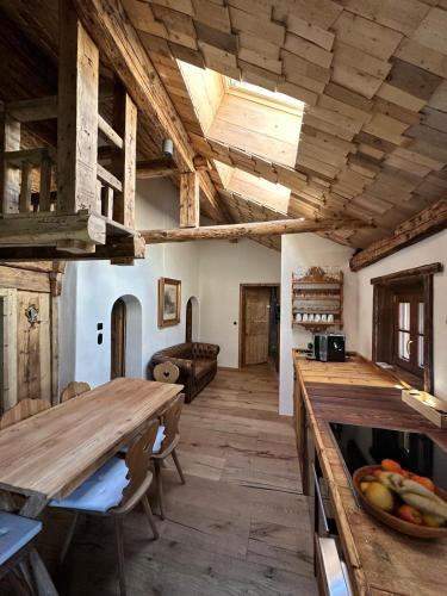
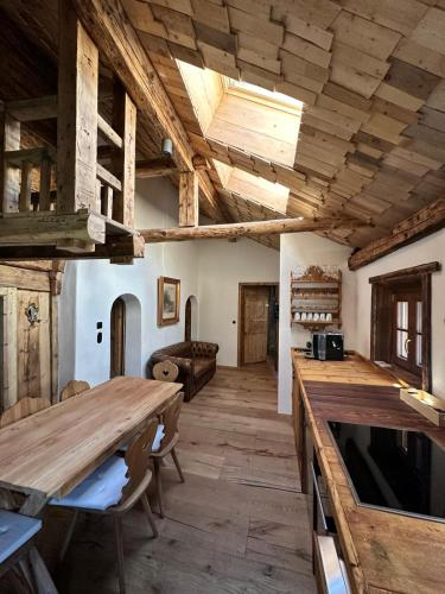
- fruit bowl [350,458,447,539]
